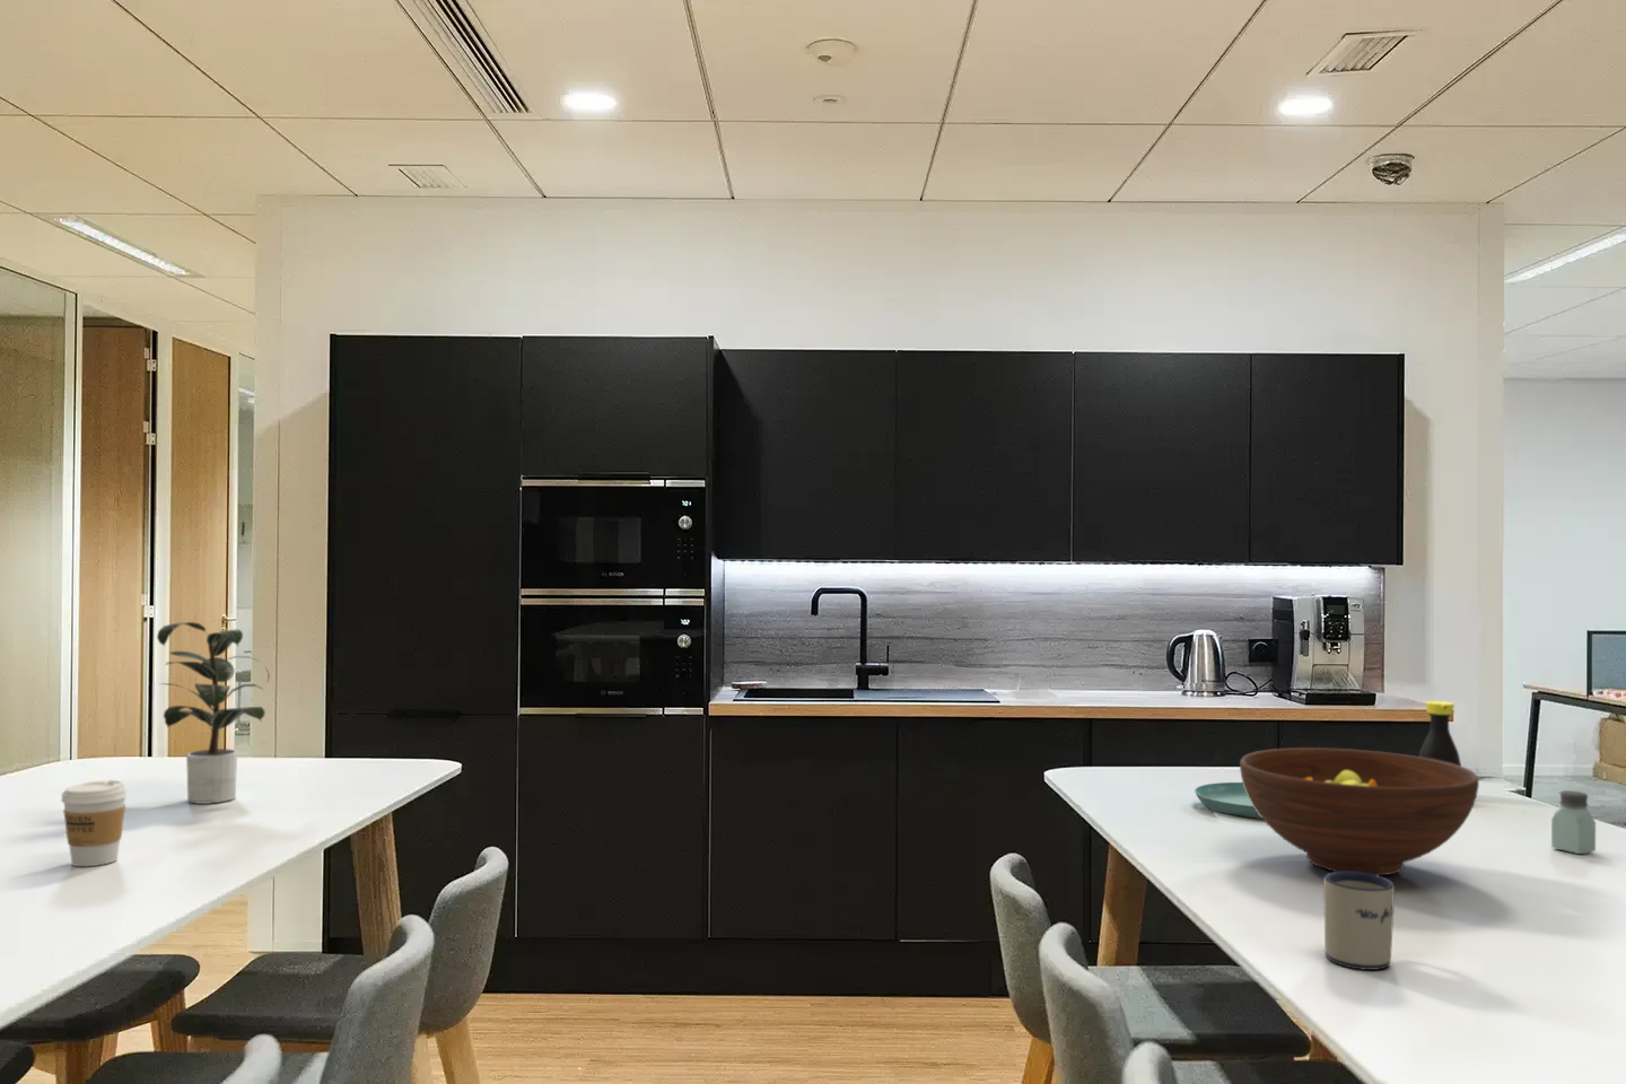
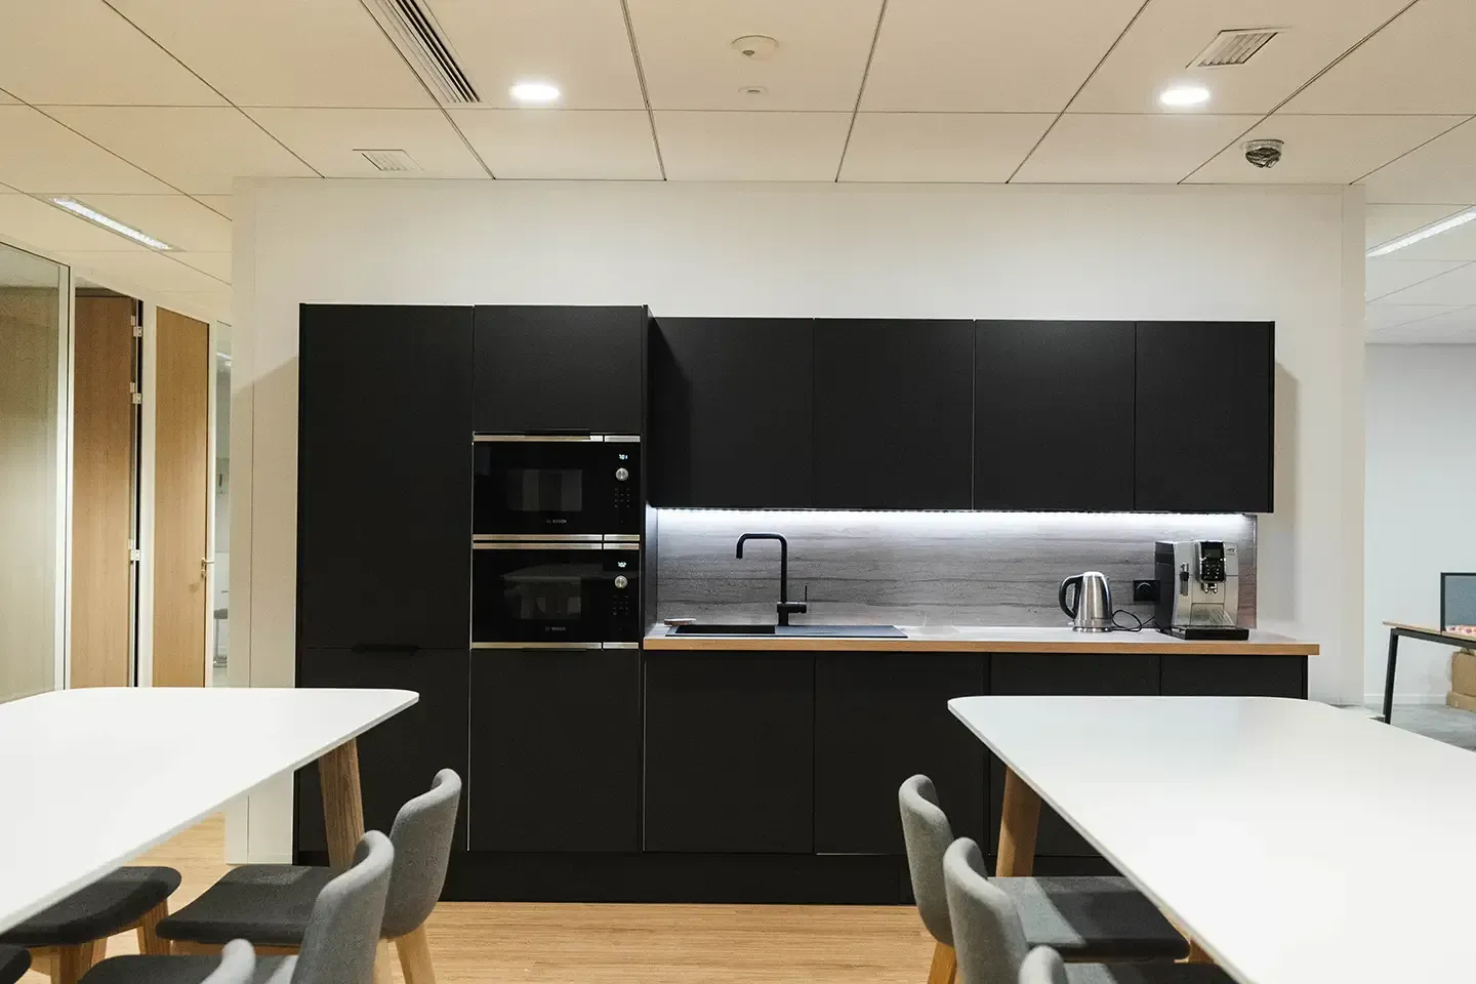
- saltshaker [1550,789,1597,855]
- saucer [1194,782,1262,820]
- bottle [1418,700,1463,767]
- potted plant [156,621,279,805]
- coffee cup [59,779,128,867]
- fruit bowl [1239,746,1481,876]
- mug [1322,871,1396,971]
